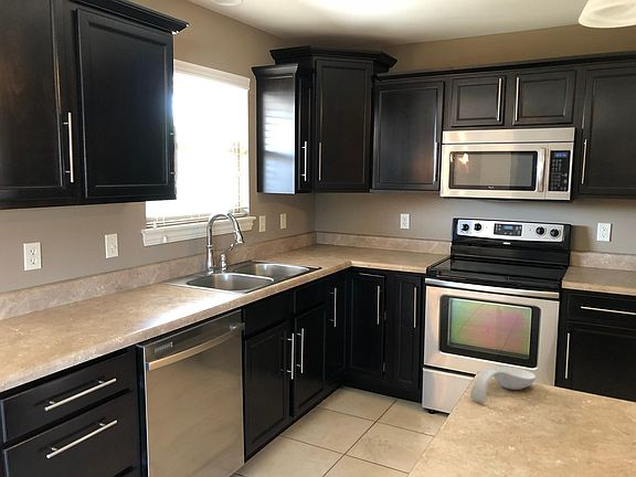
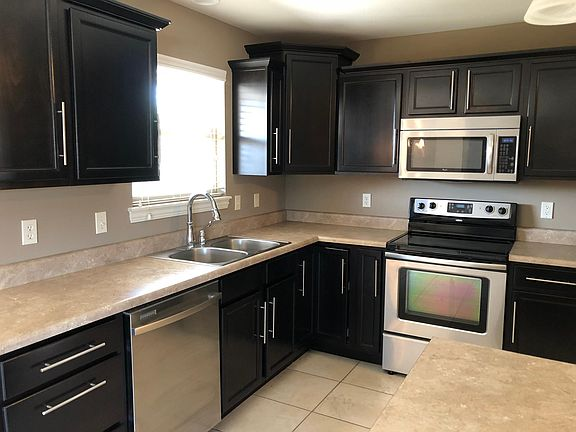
- spoon rest [469,365,537,403]
